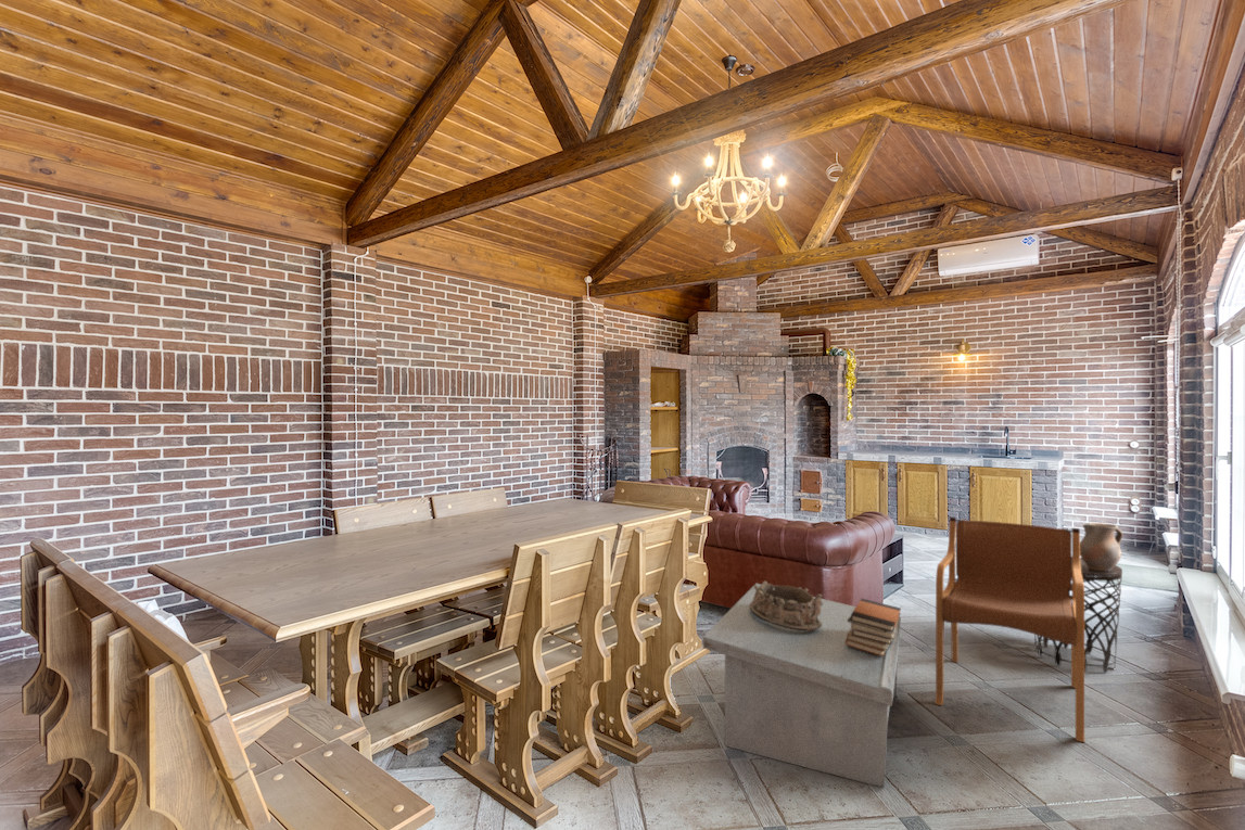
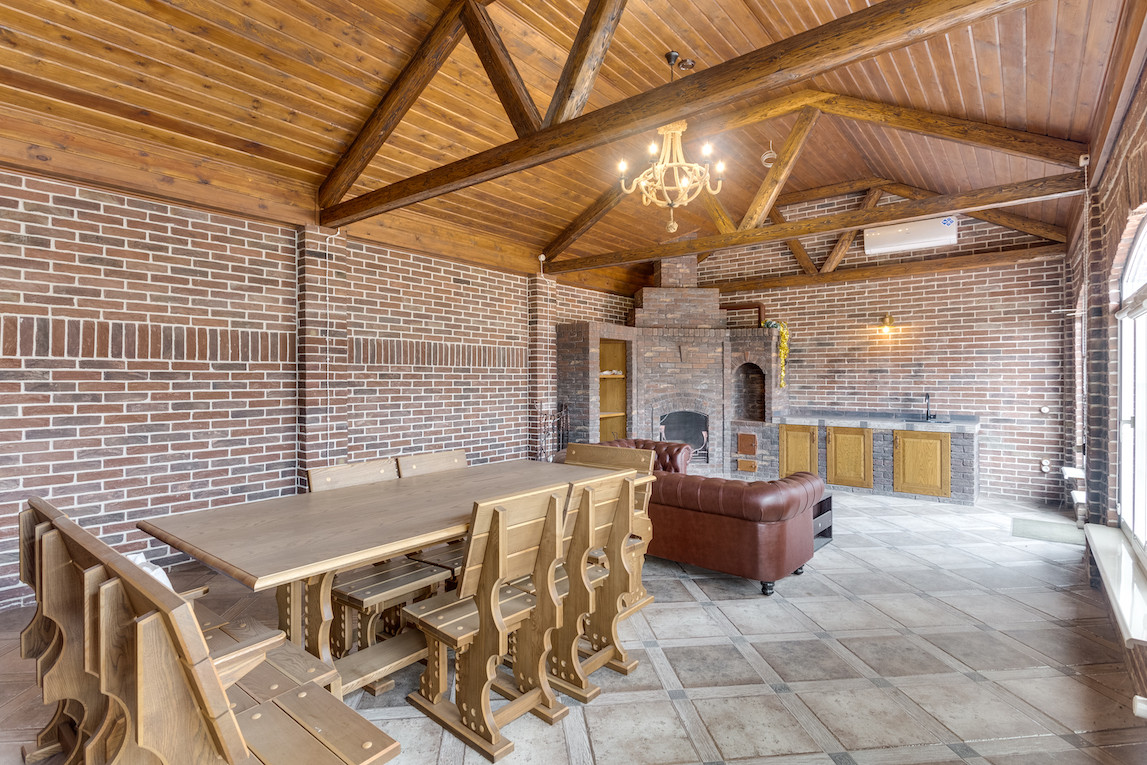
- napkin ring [750,580,823,630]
- ceramic pitcher [1080,521,1123,571]
- armchair [933,516,1085,743]
- side table [1033,556,1123,674]
- book stack [846,598,902,656]
- coffee table [702,583,902,789]
